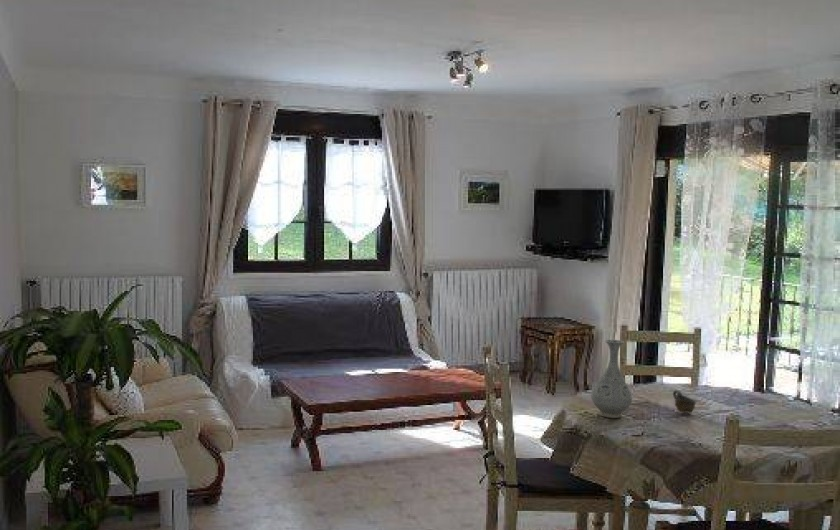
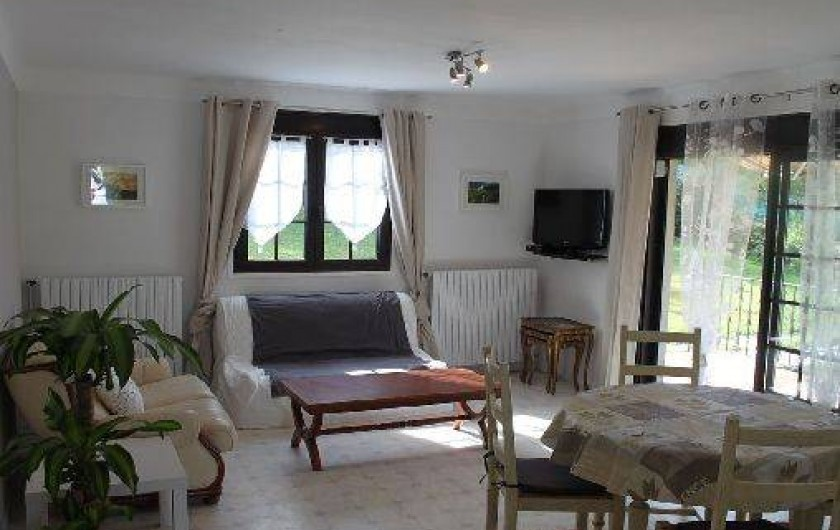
- cup [672,389,698,414]
- vase [590,339,633,419]
